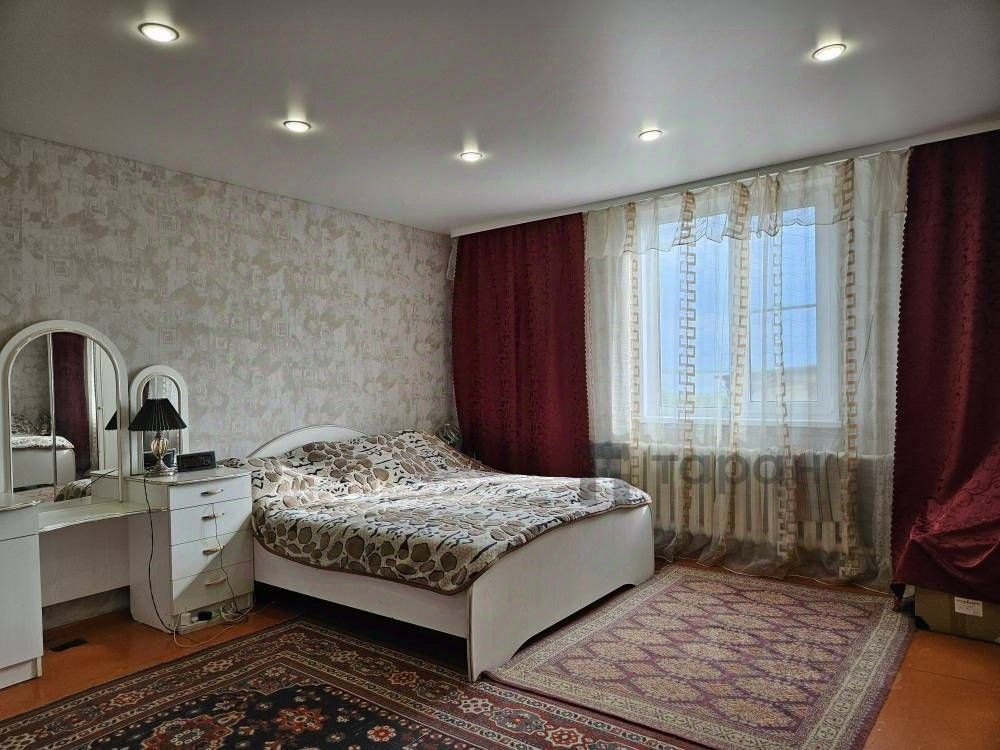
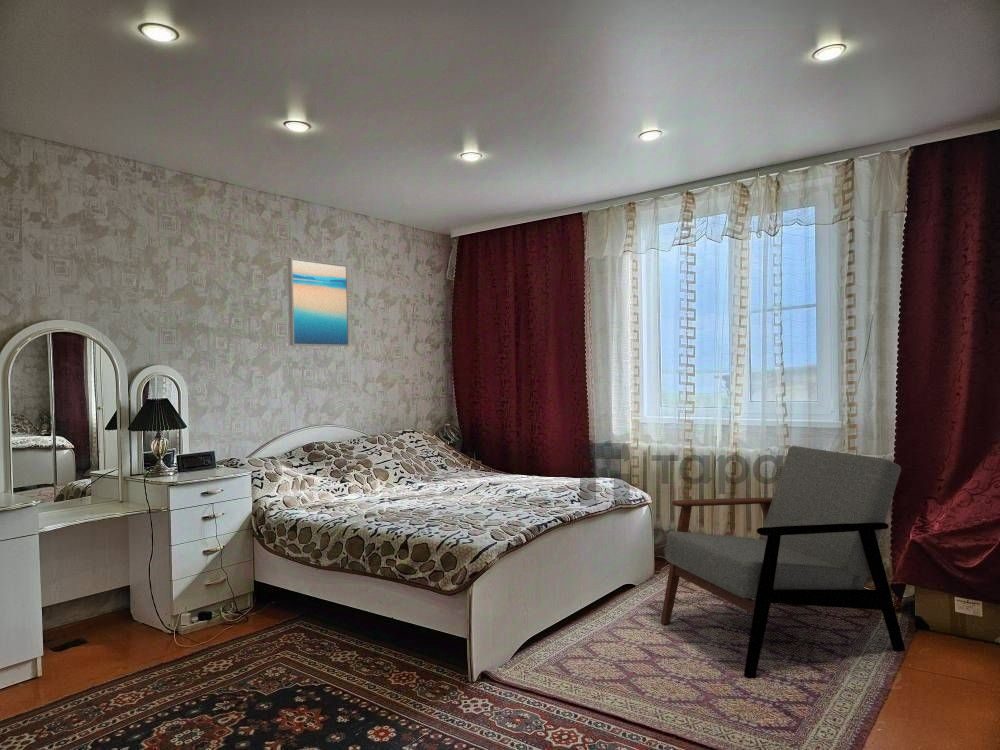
+ armchair [660,445,906,680]
+ wall art [287,257,350,347]
